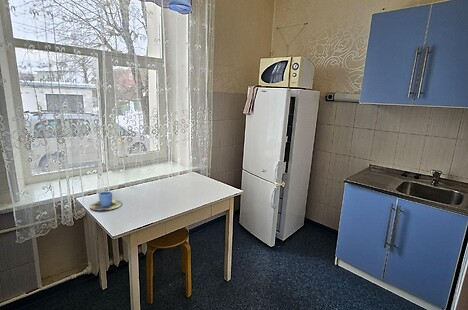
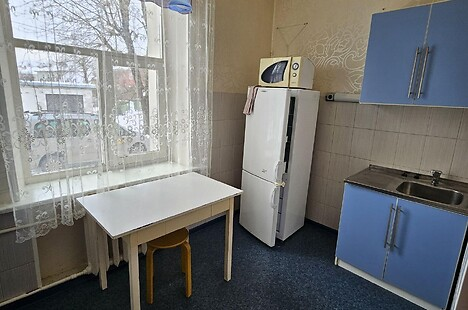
- cup [89,190,123,211]
